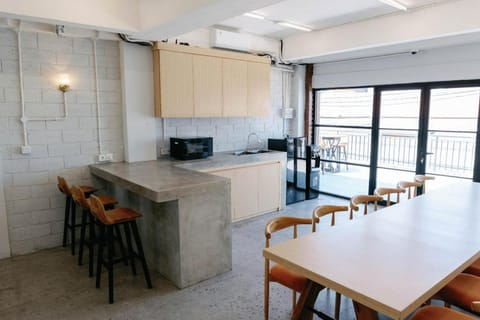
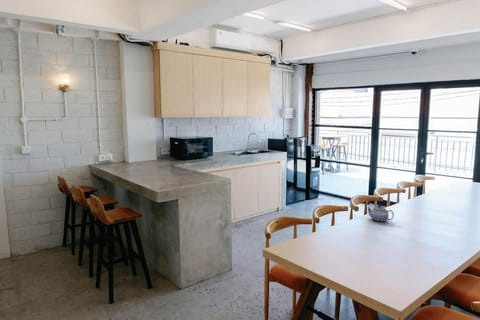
+ teapot [366,203,395,223]
